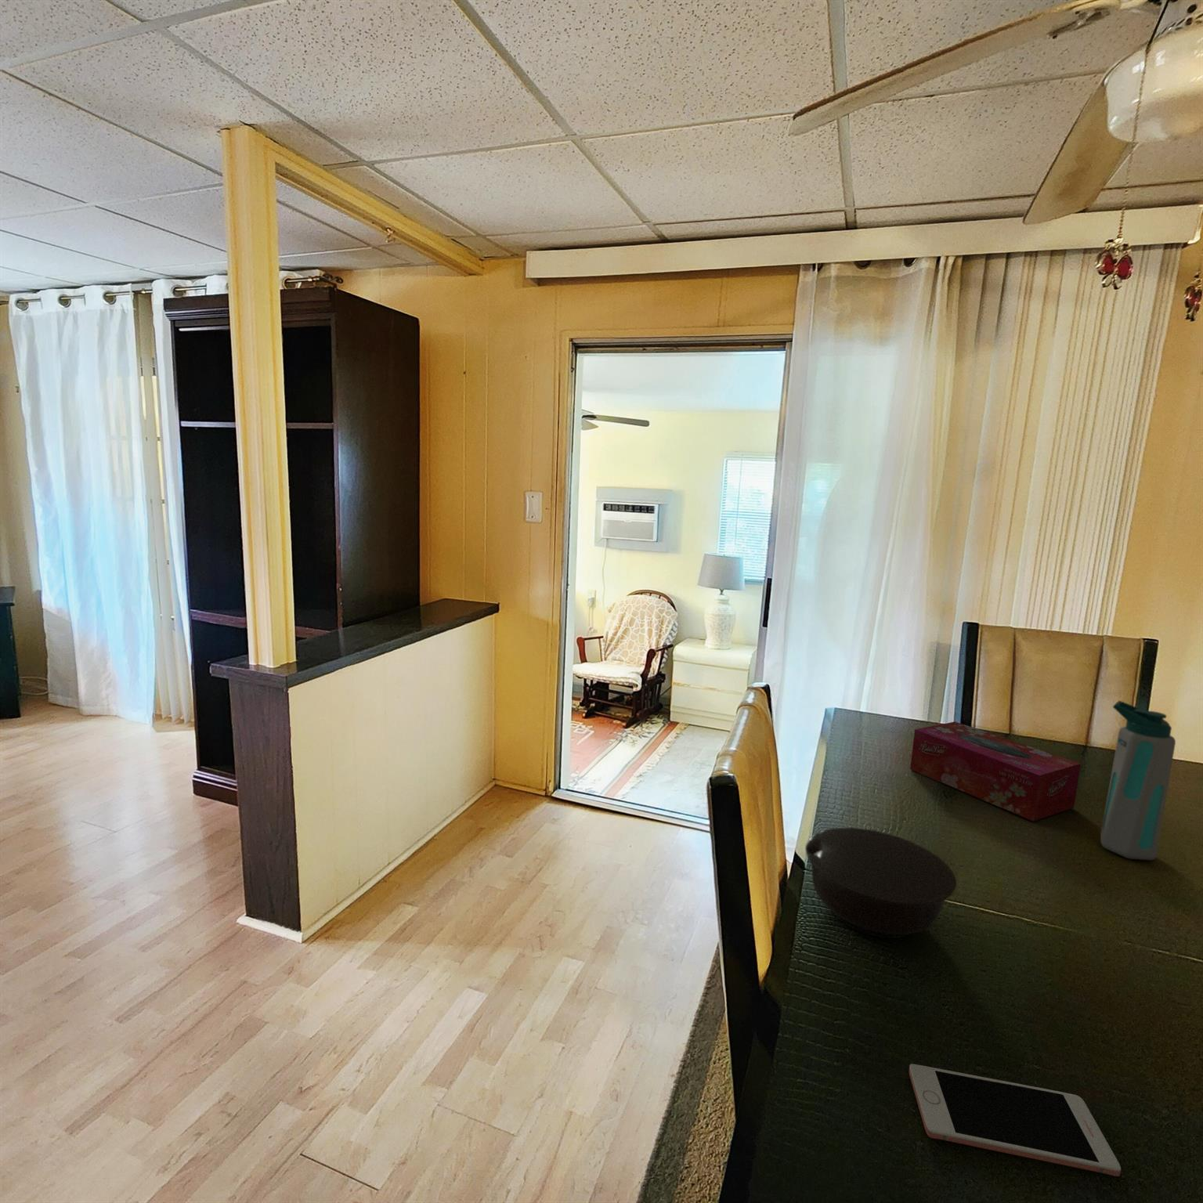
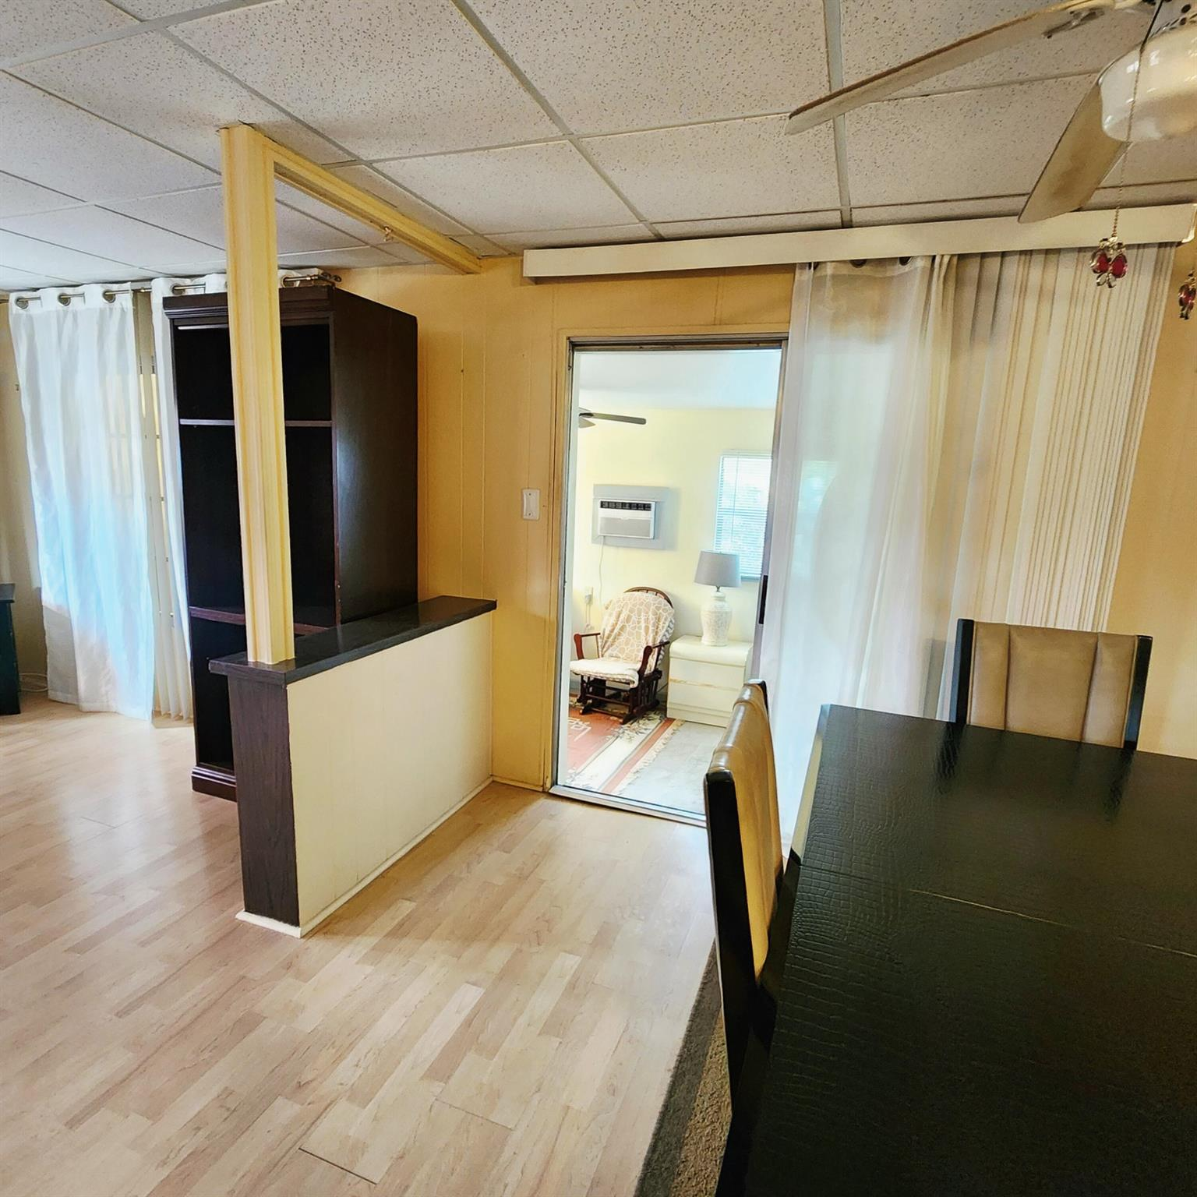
- water bottle [1099,700,1177,860]
- bowl [804,827,957,939]
- cell phone [909,1063,1121,1178]
- tissue box [909,722,1082,822]
